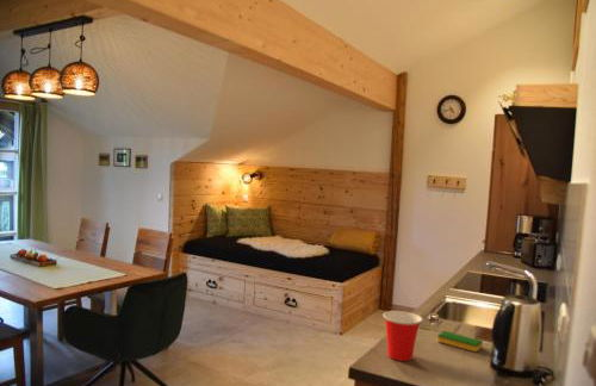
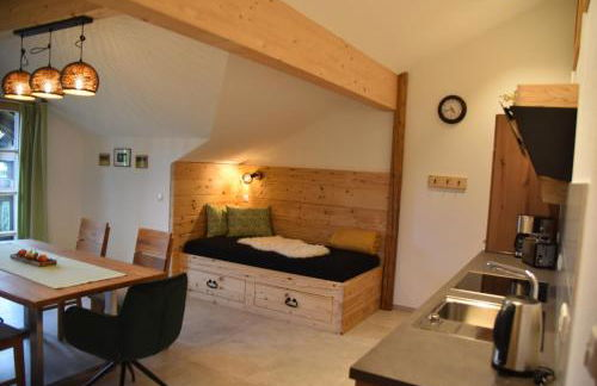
- dish sponge [436,330,484,353]
- cup [381,310,423,362]
